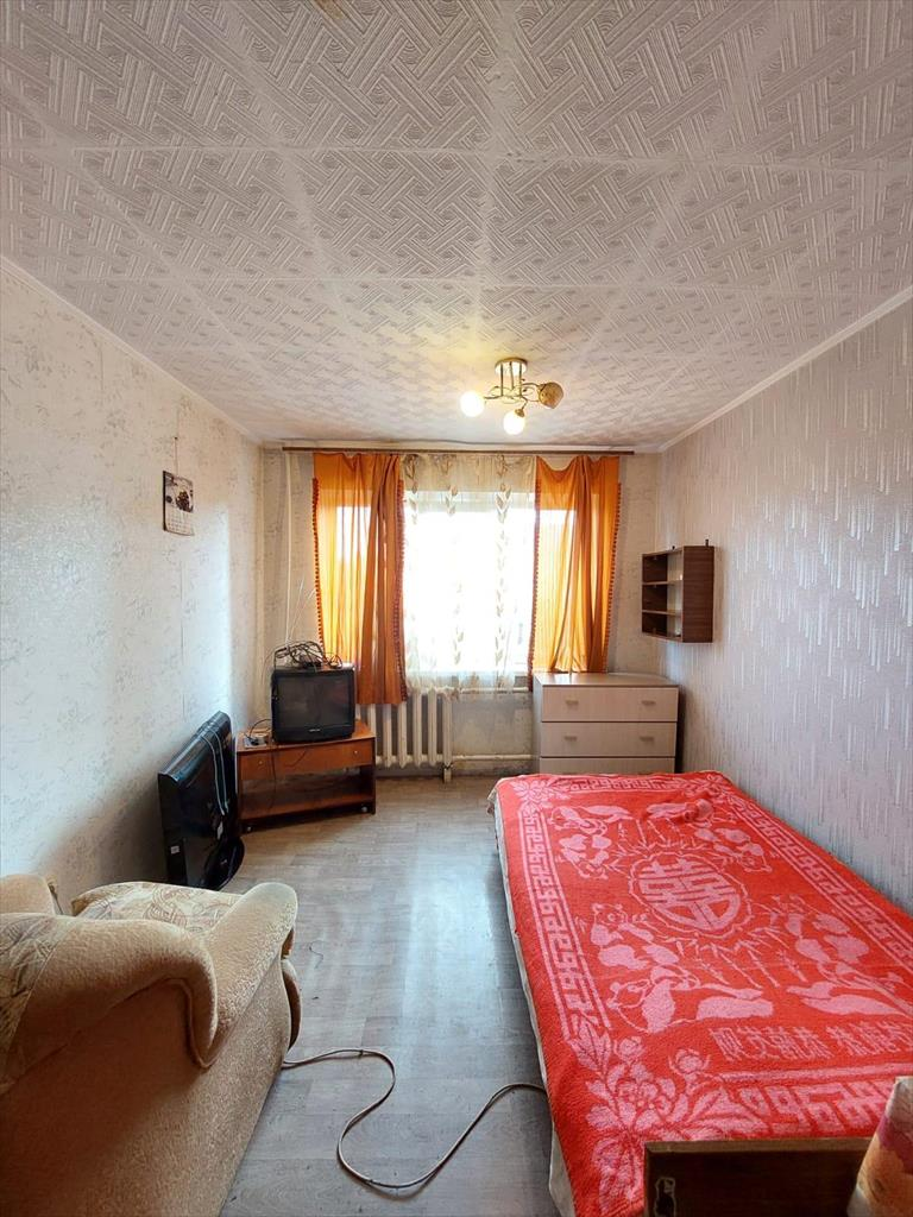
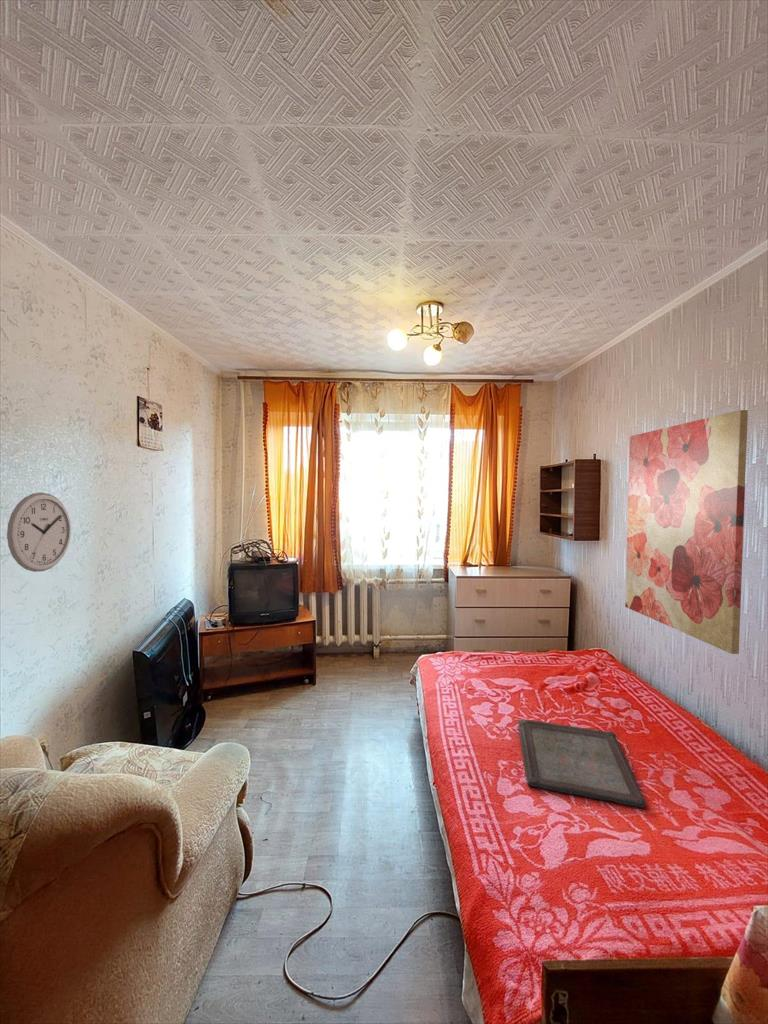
+ wall art [624,409,749,655]
+ wall clock [6,491,72,573]
+ serving tray [517,718,647,808]
